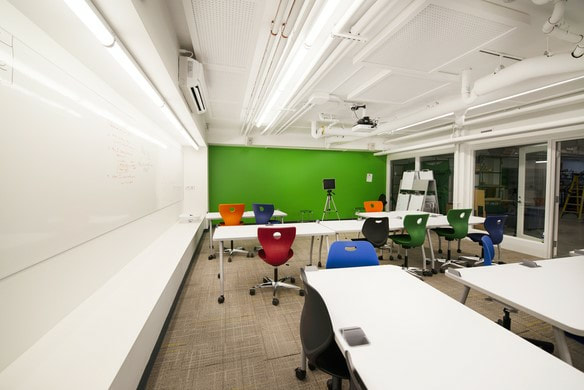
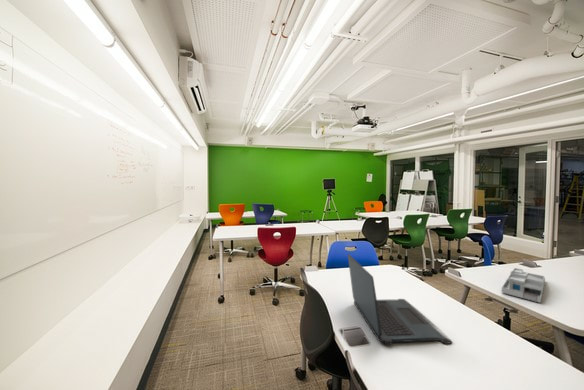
+ desk organizer [501,267,546,303]
+ laptop [347,253,453,345]
